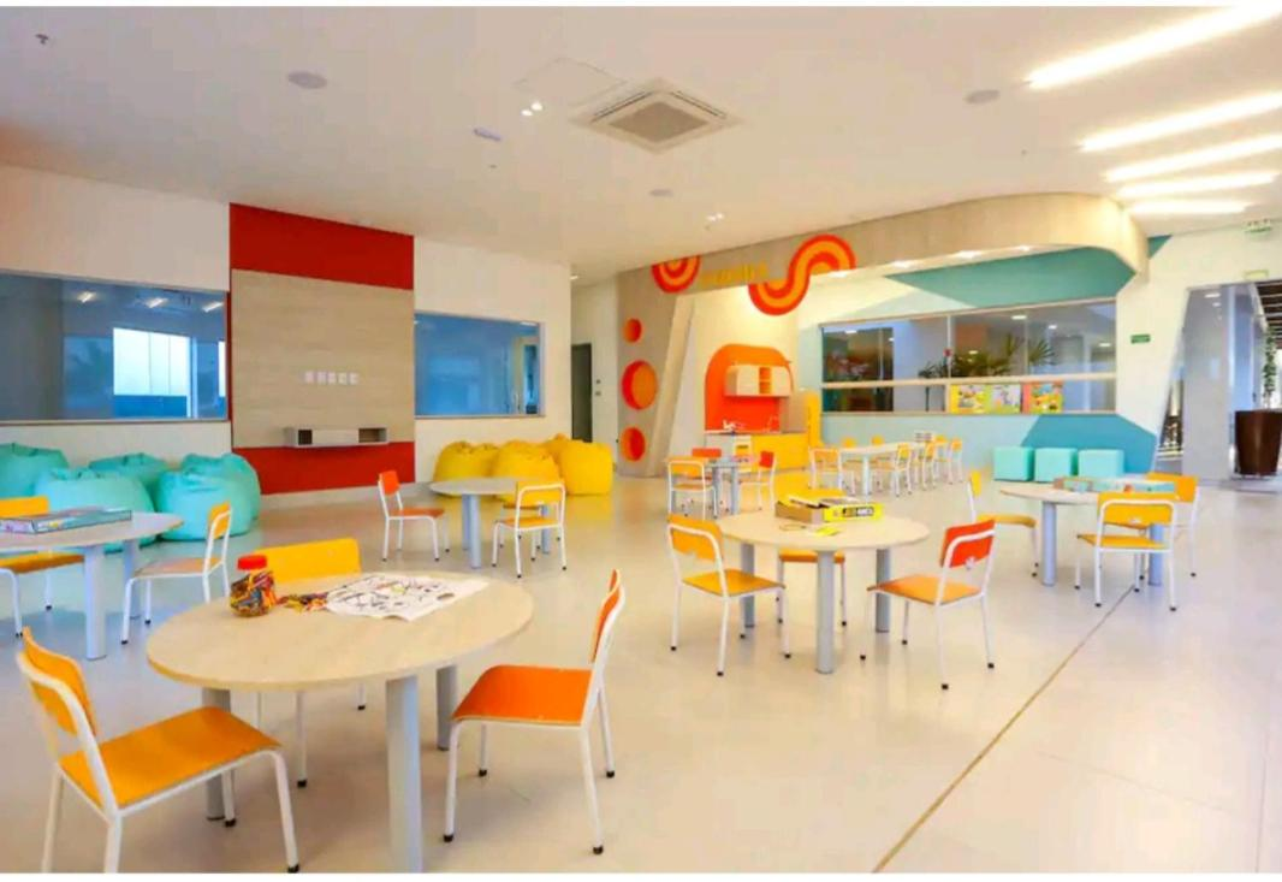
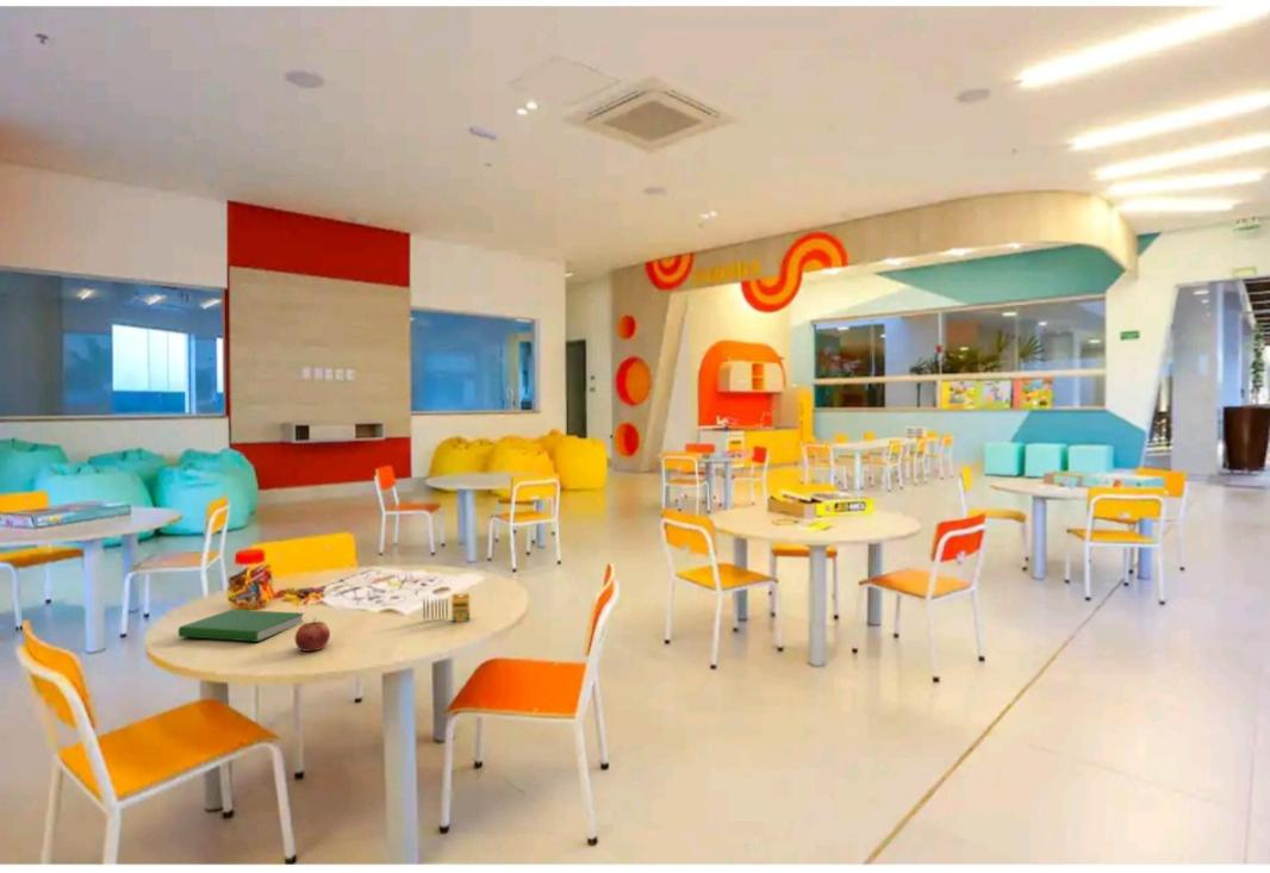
+ apple [294,617,331,653]
+ crayon [422,592,471,623]
+ hardcover book [178,609,306,643]
